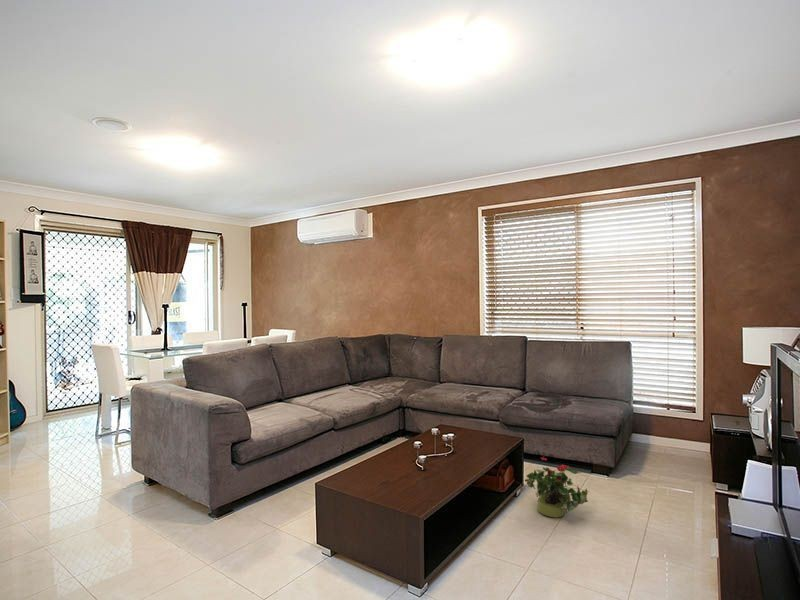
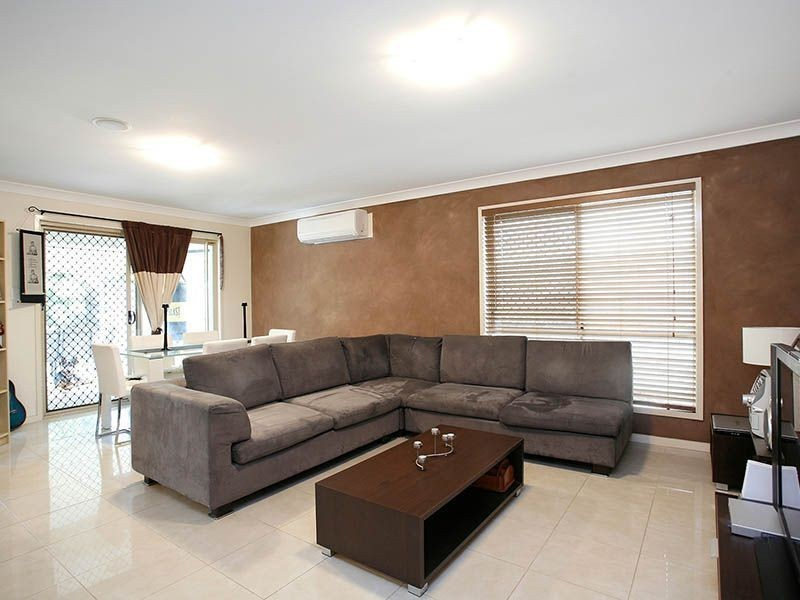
- potted plant [524,455,591,519]
